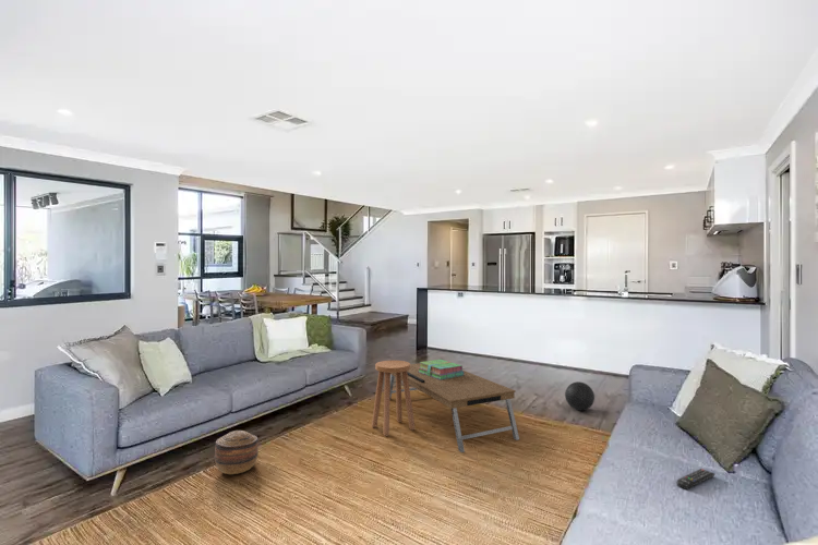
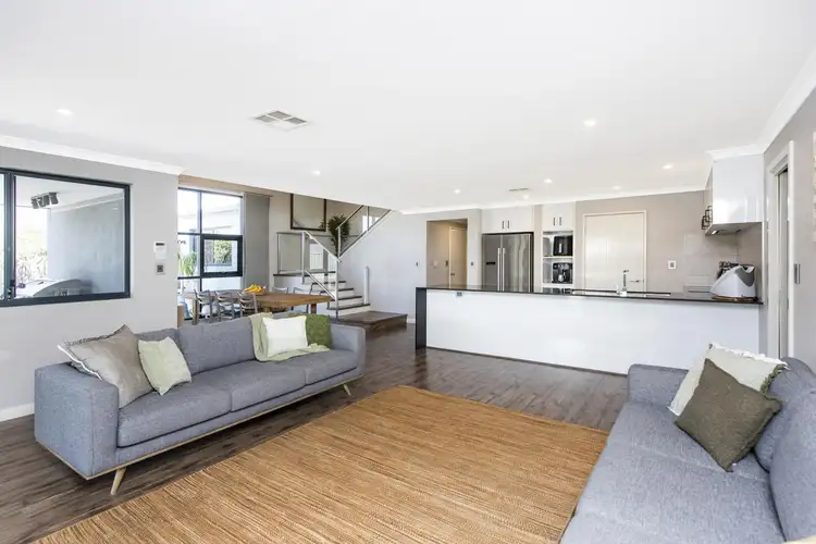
- stack of books [418,359,464,379]
- coffee table [390,362,520,453]
- stool [371,360,417,437]
- basket [214,429,260,475]
- remote control [676,468,717,491]
- ball [564,380,596,411]
